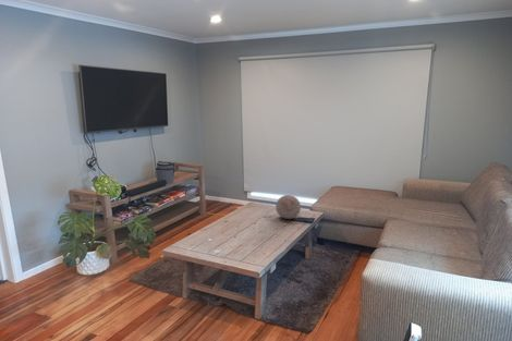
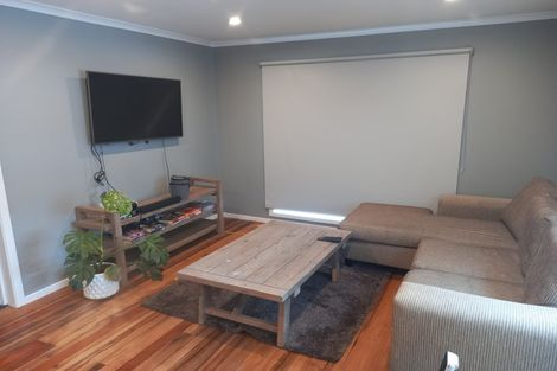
- decorative ball [275,194,302,220]
